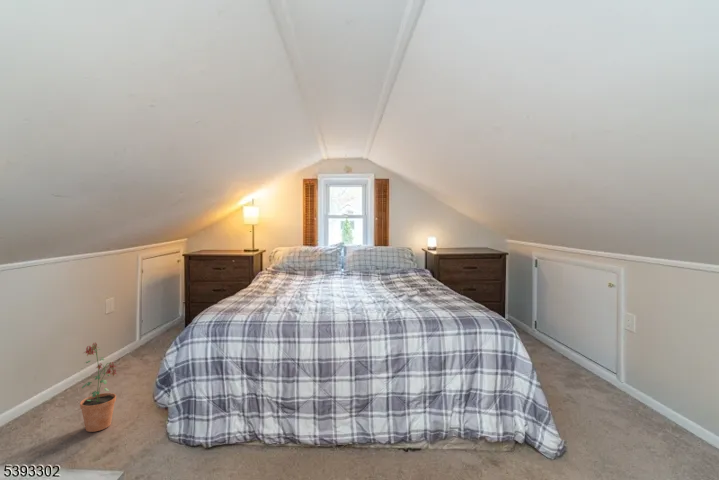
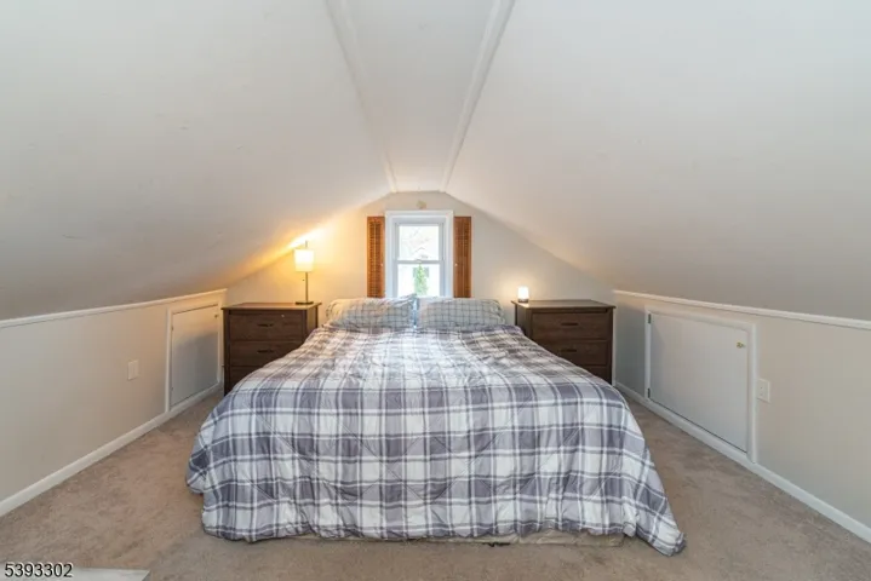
- potted plant [79,341,117,433]
